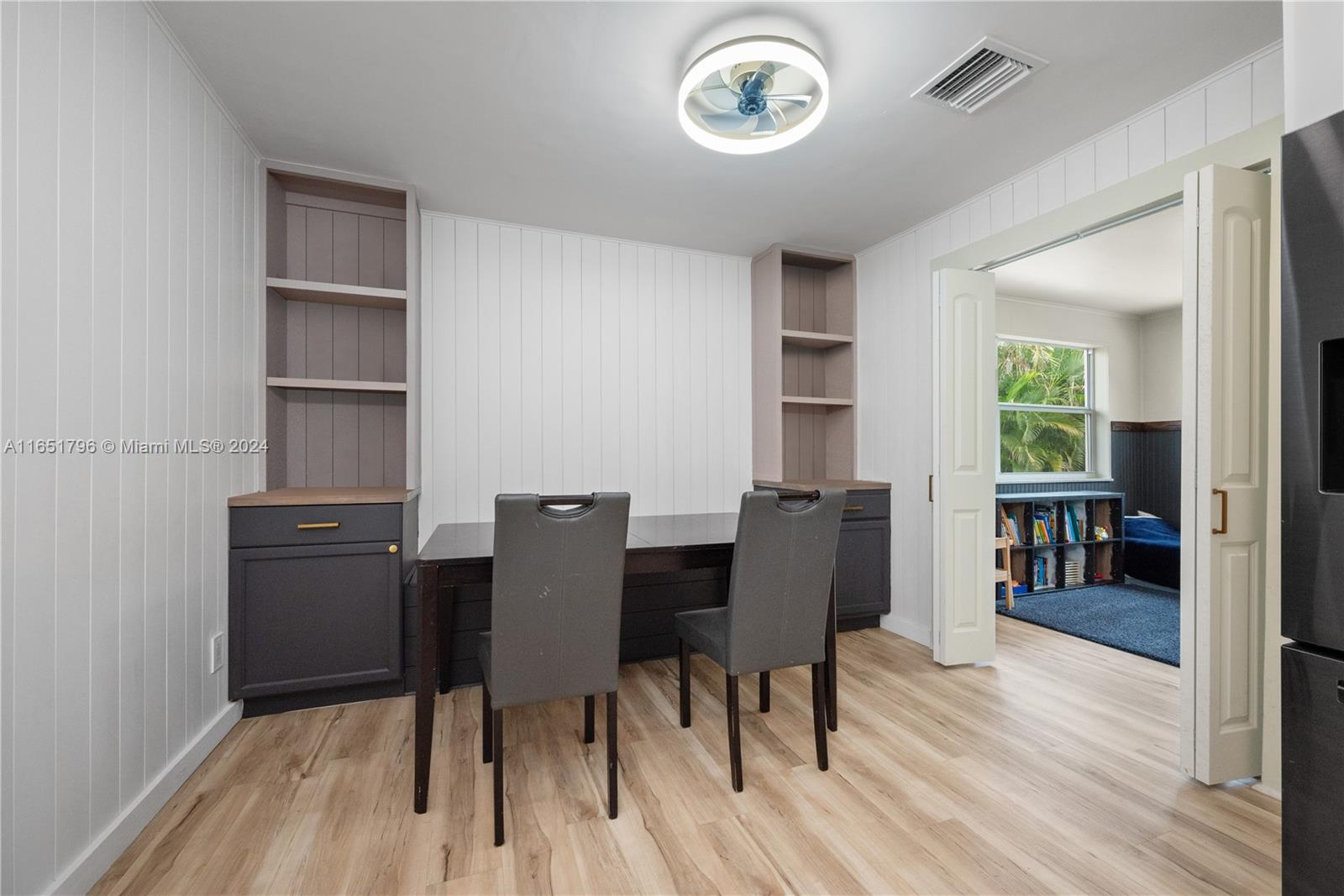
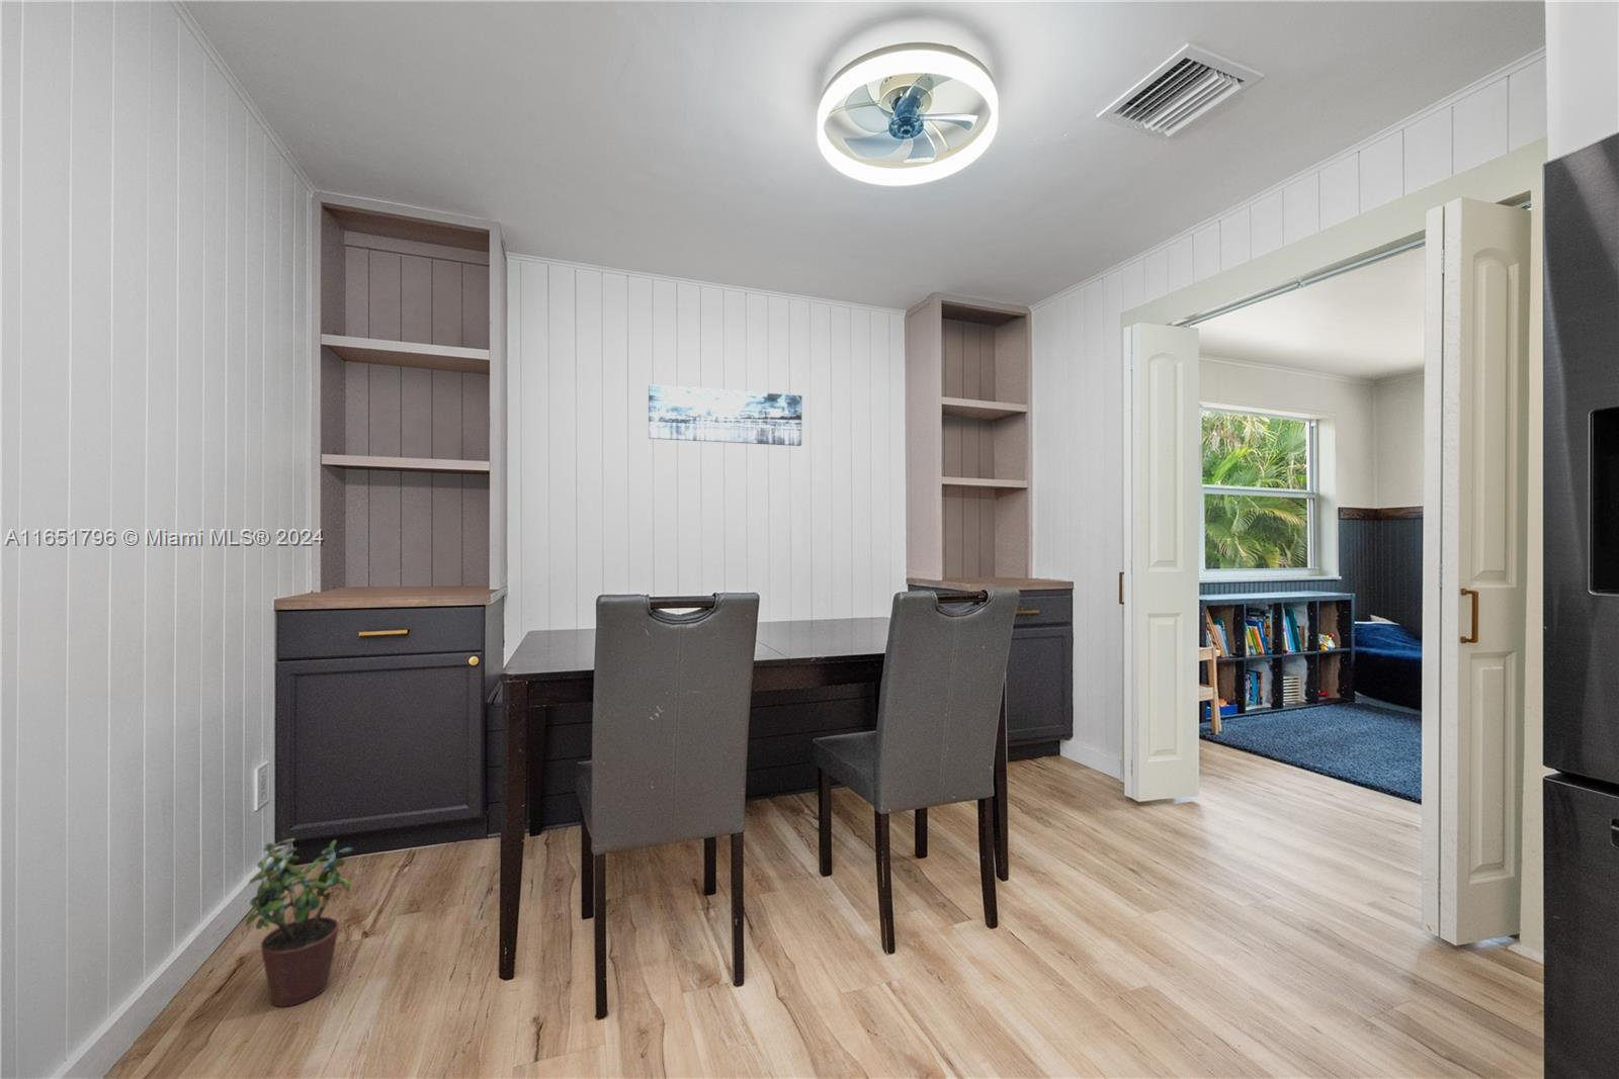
+ wall art [648,383,802,447]
+ potted plant [245,837,354,1008]
